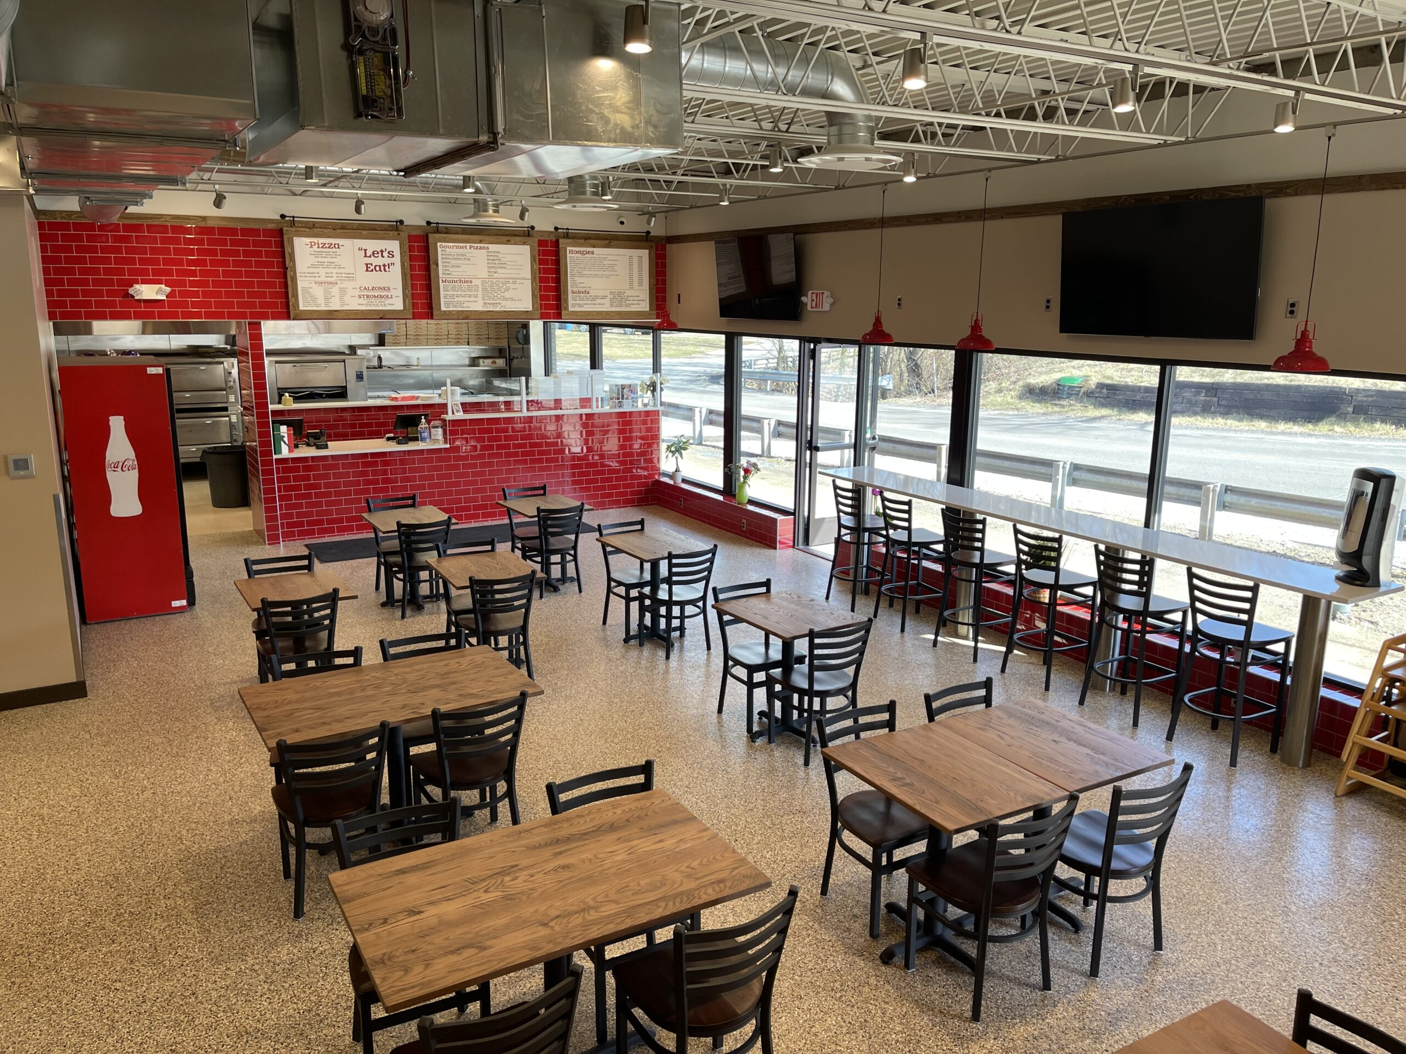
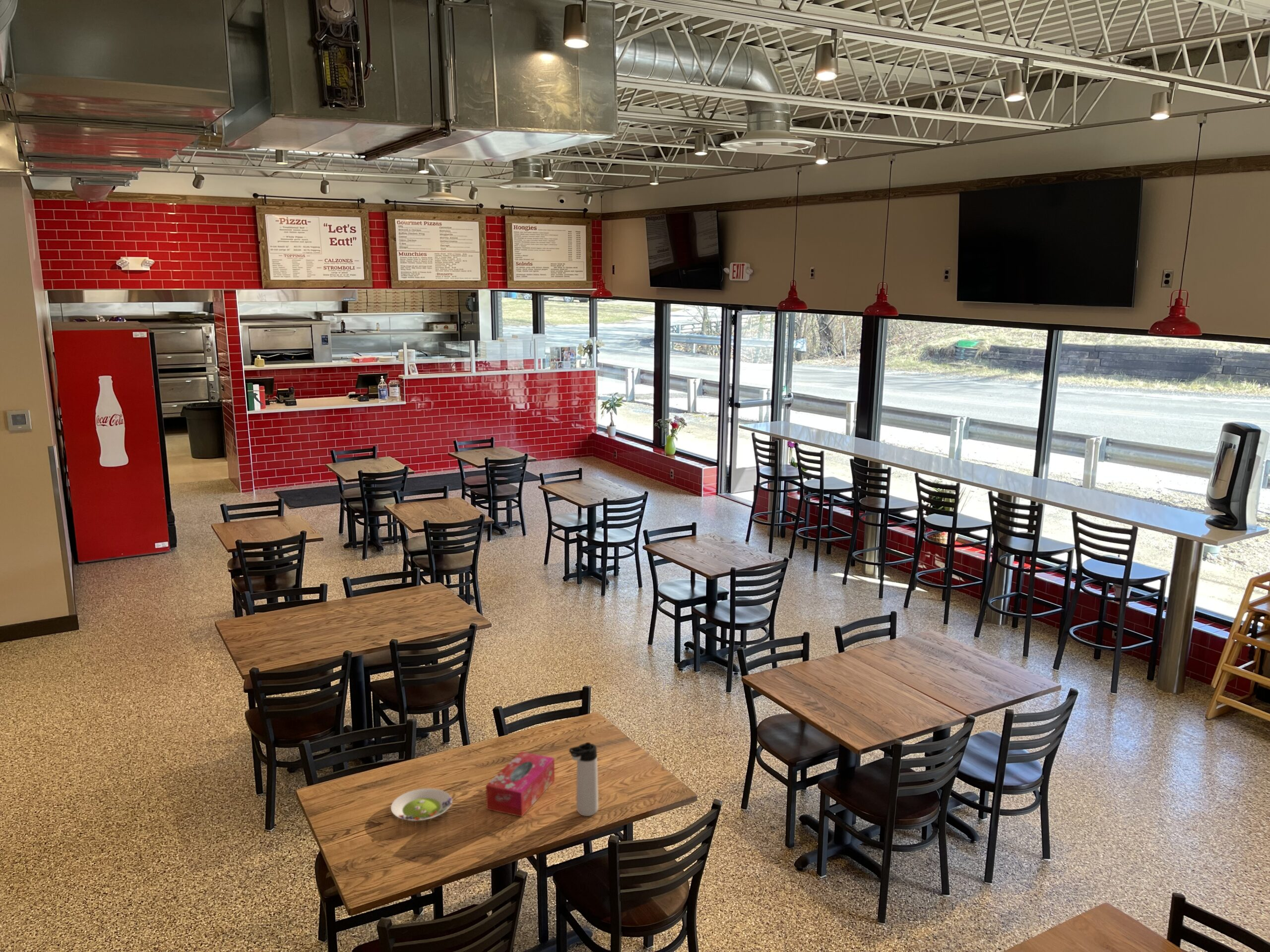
+ salad plate [390,788,453,821]
+ thermos bottle [569,742,599,817]
+ tissue box [485,751,555,817]
